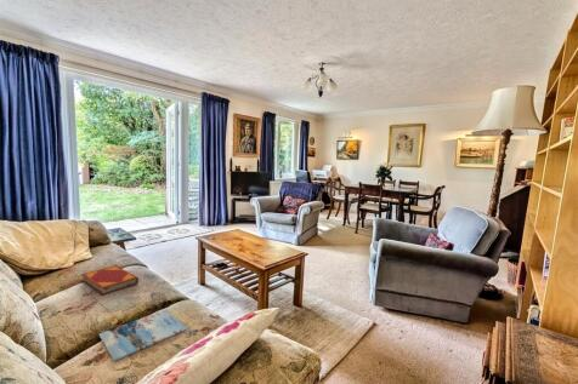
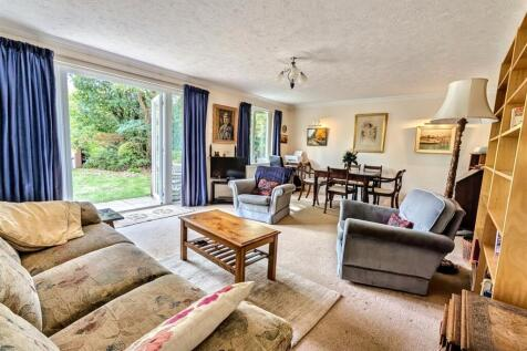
- hardback book [80,264,140,297]
- magazine [98,309,188,362]
